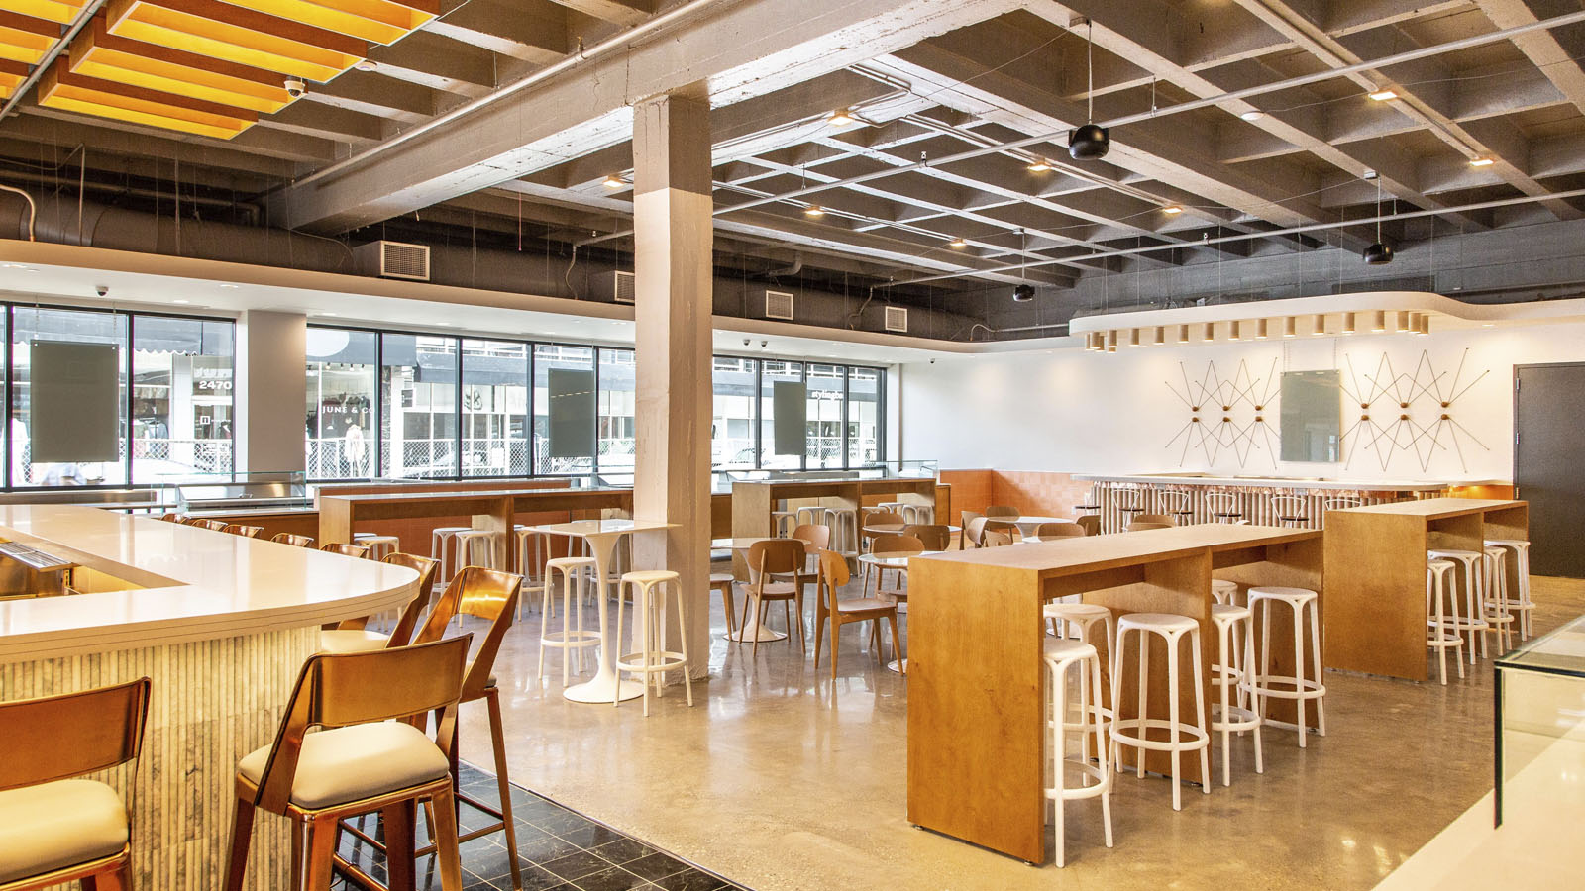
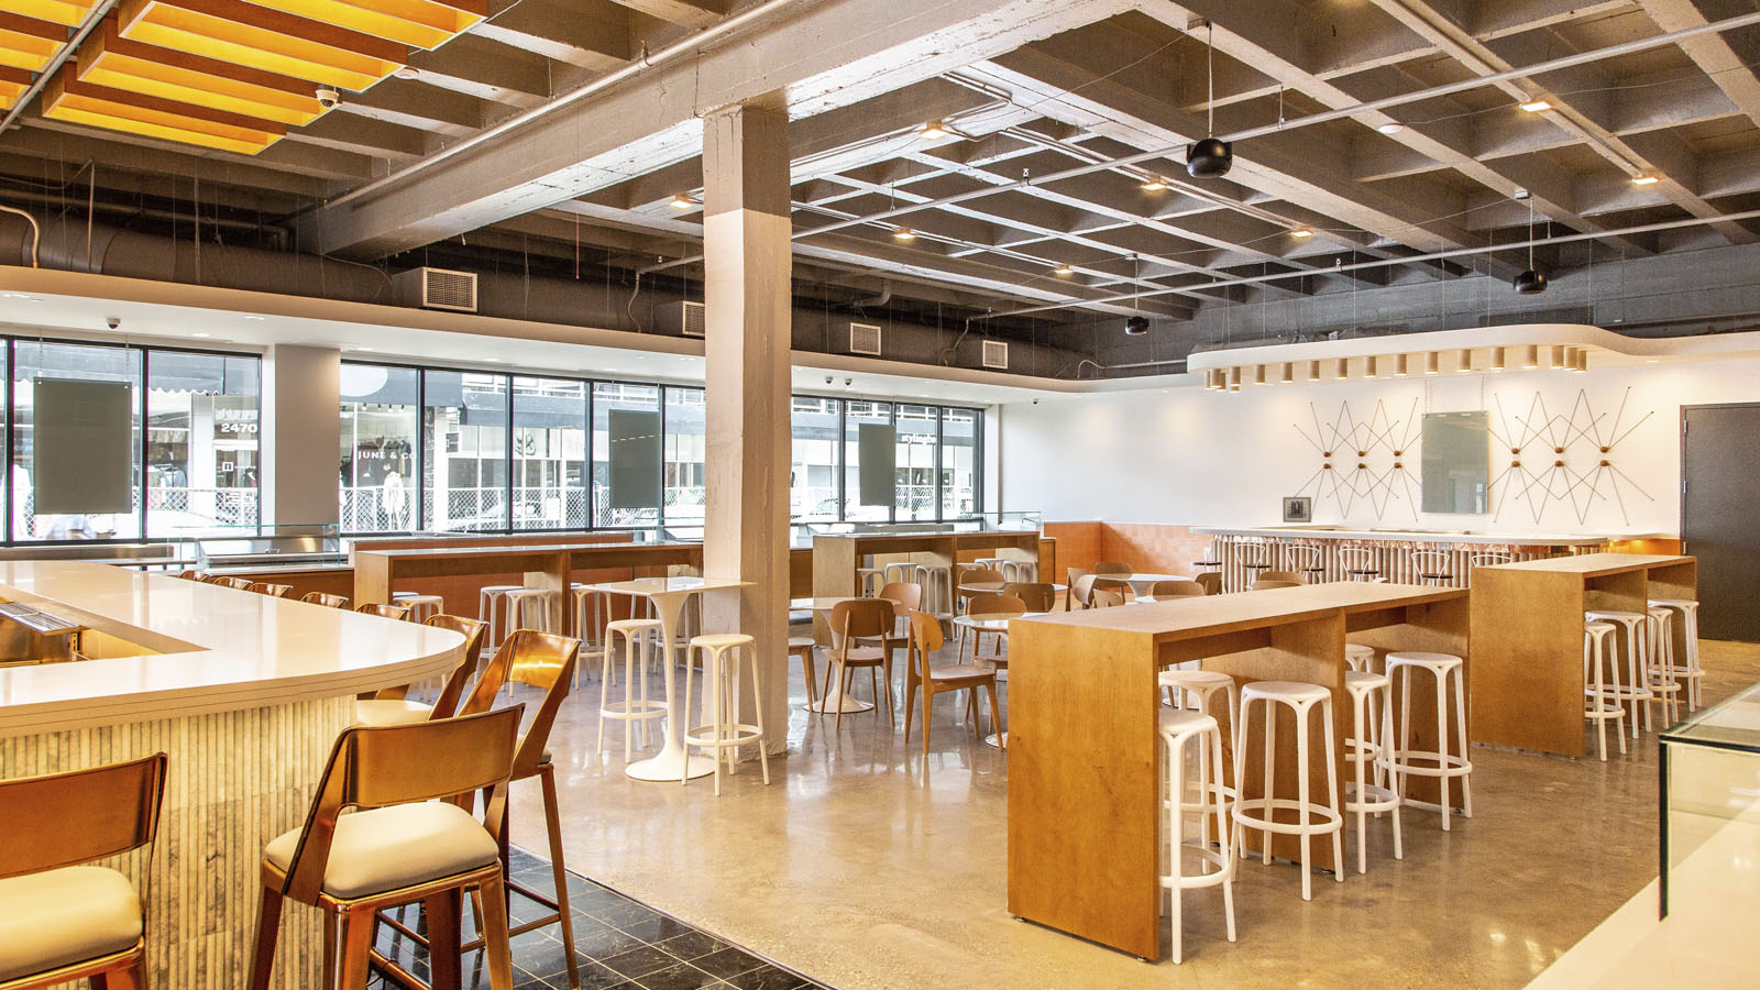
+ wall art [1281,496,1313,523]
